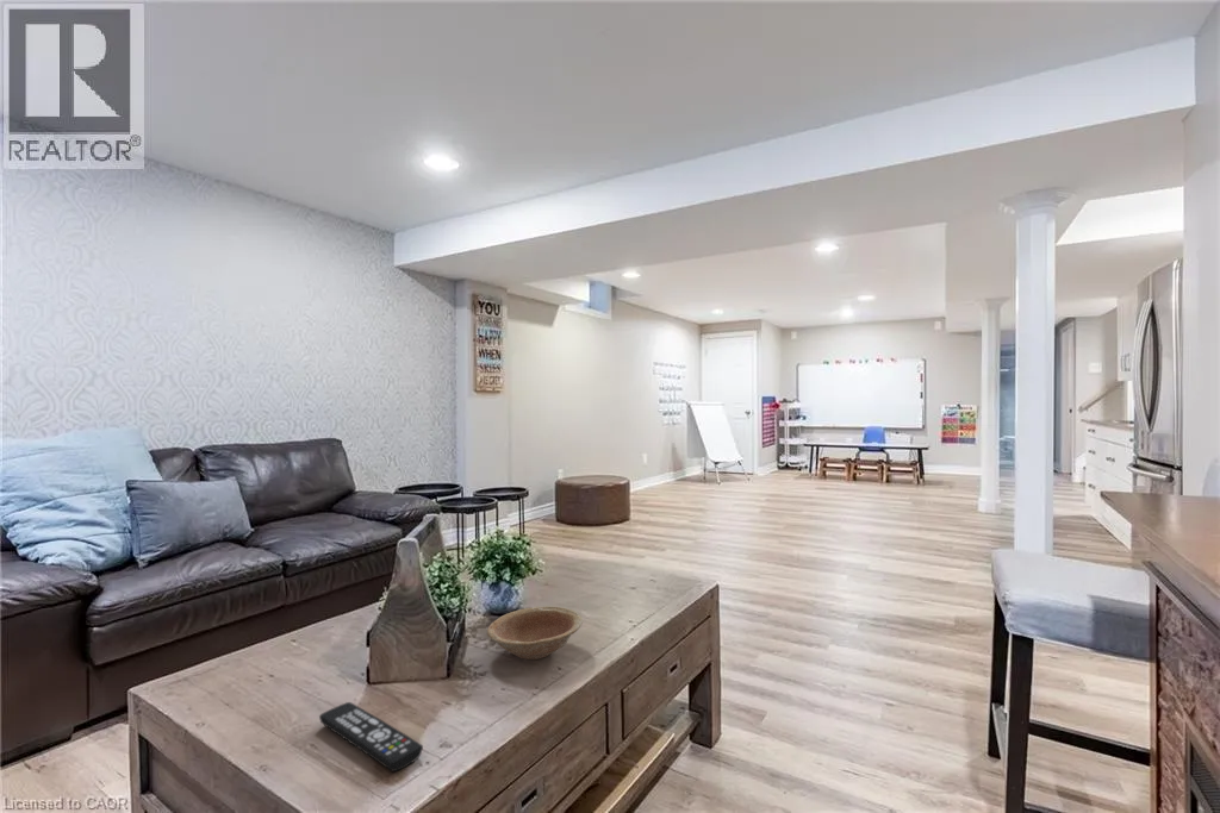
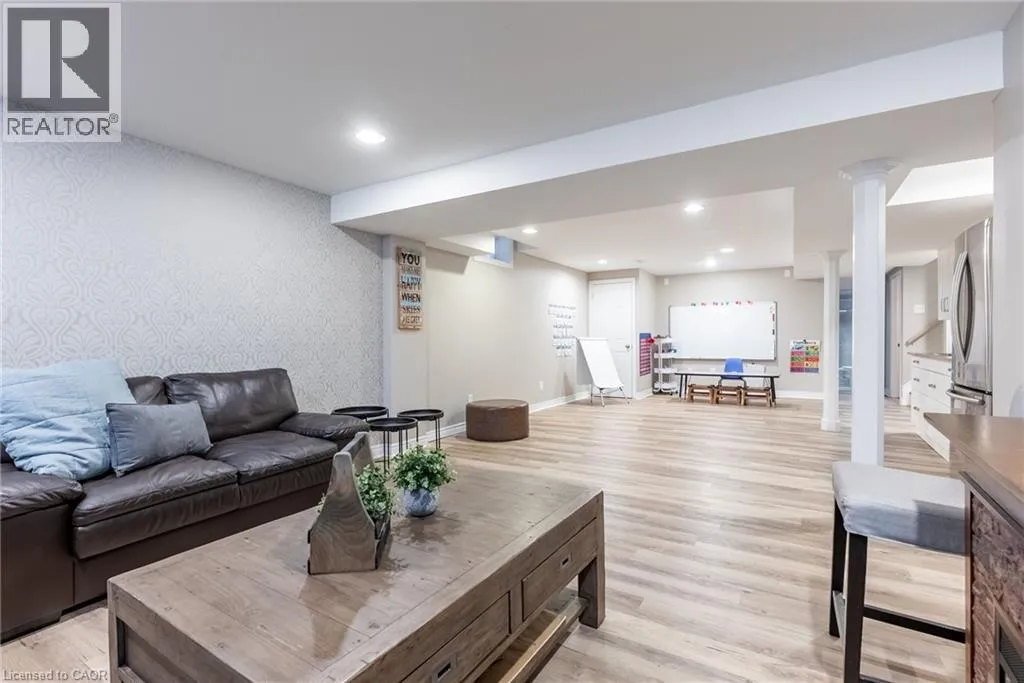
- remote control [318,701,424,773]
- bowl [486,606,584,661]
